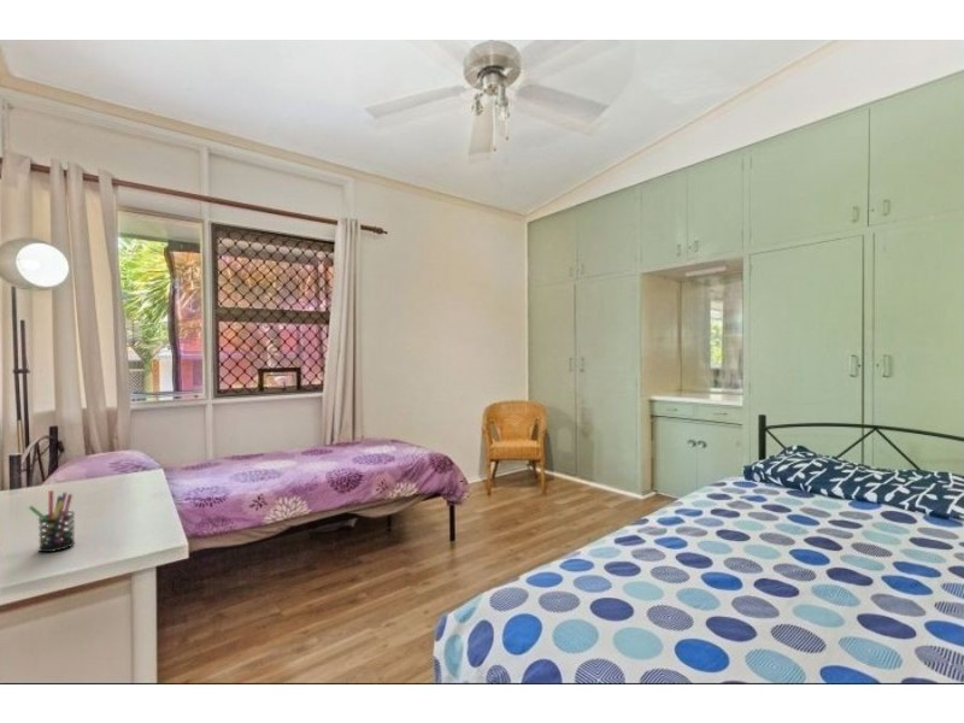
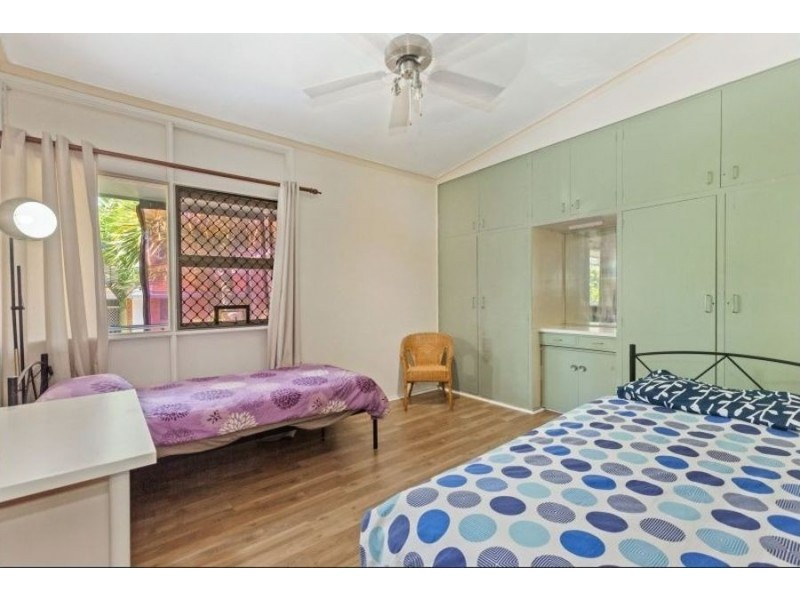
- pen holder [28,489,76,553]
